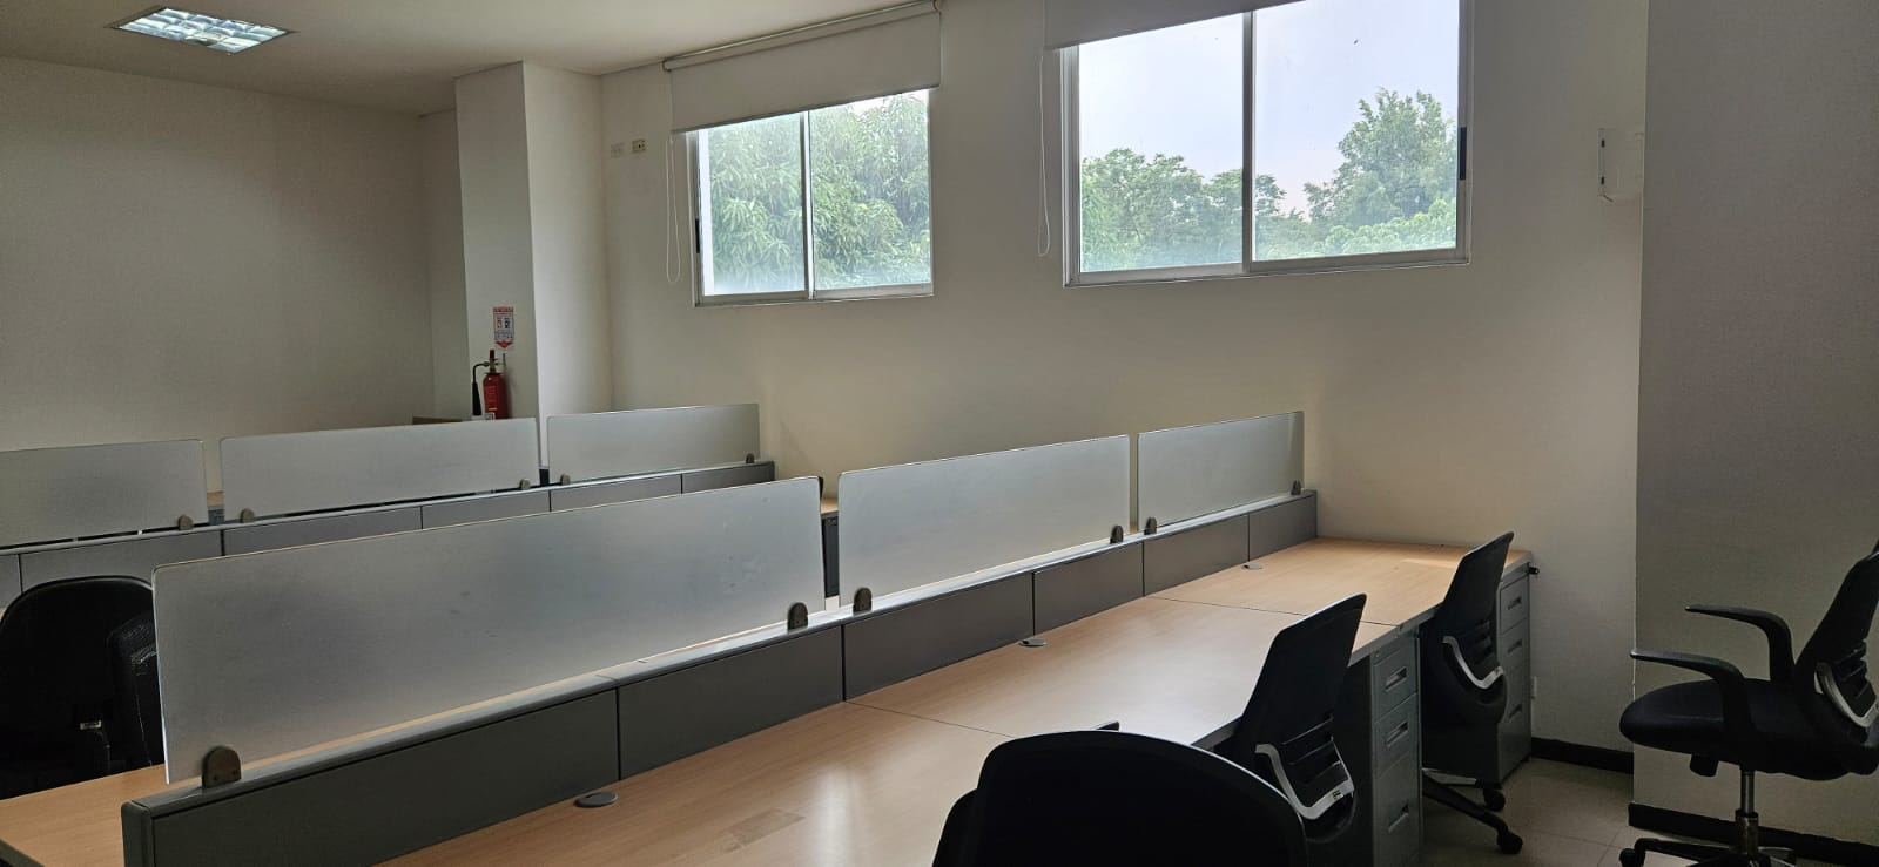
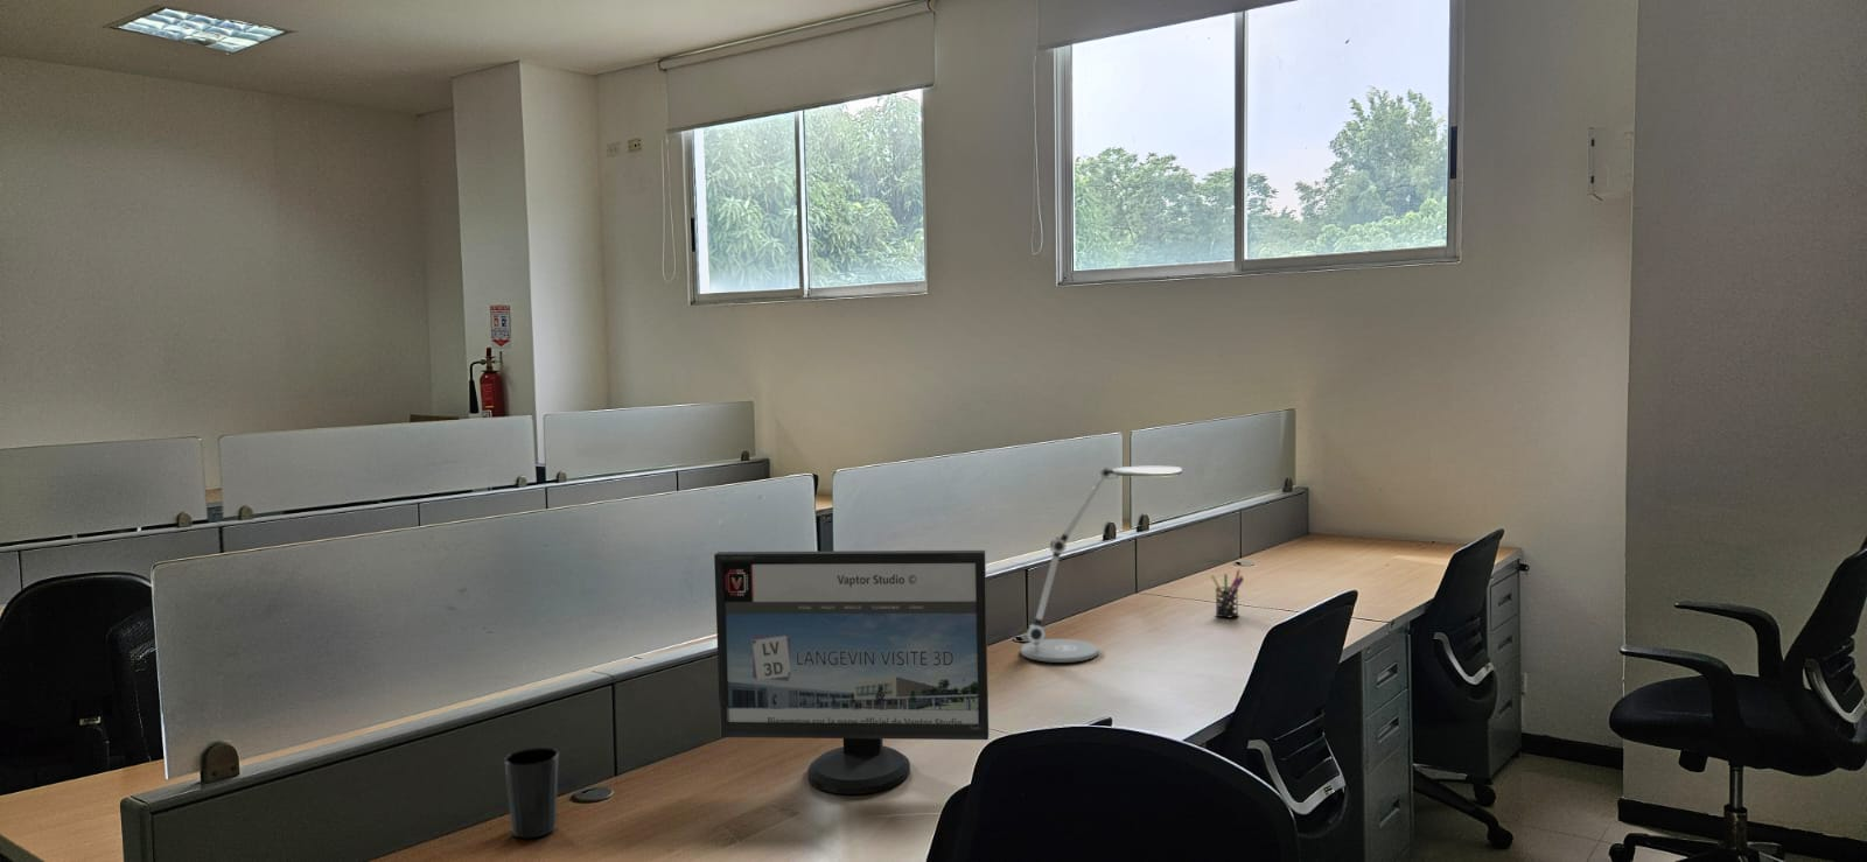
+ pen holder [1210,568,1245,618]
+ computer monitor [713,549,989,795]
+ cup [502,747,560,838]
+ desk lamp [1020,466,1184,663]
